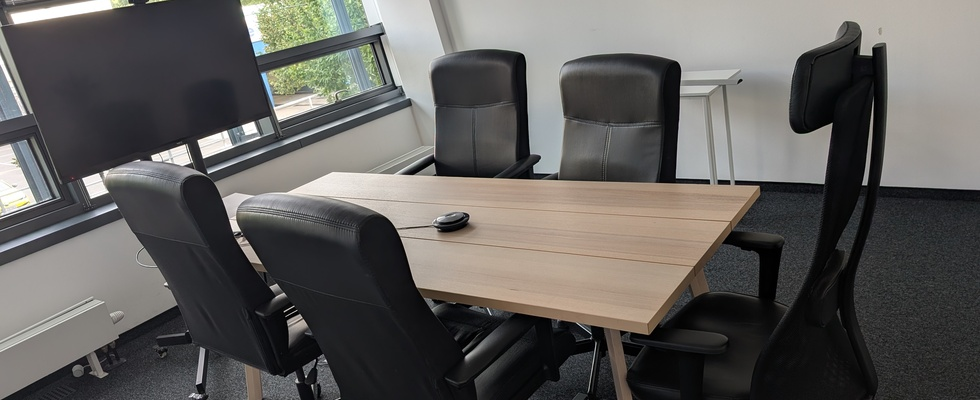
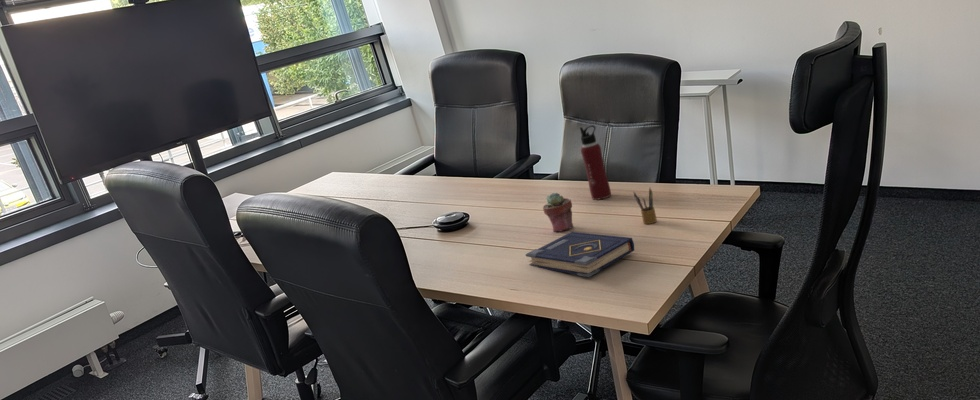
+ book [525,231,635,278]
+ potted succulent [542,192,574,233]
+ water bottle [579,124,612,201]
+ pencil box [632,187,658,225]
